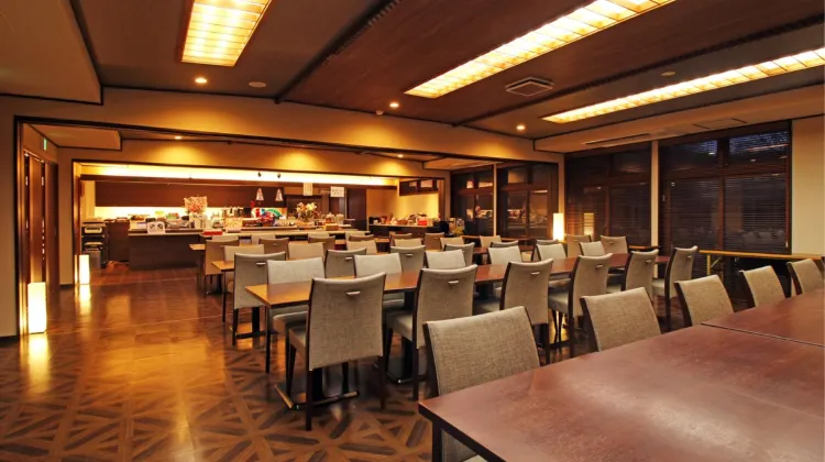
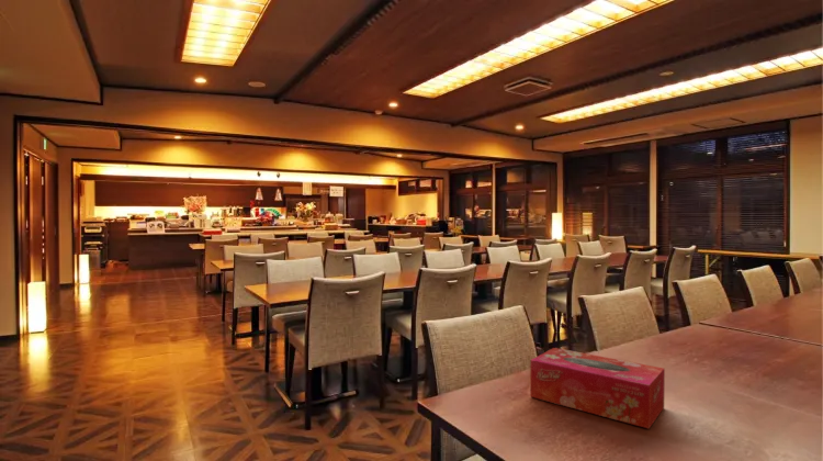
+ tissue box [530,347,666,430]
